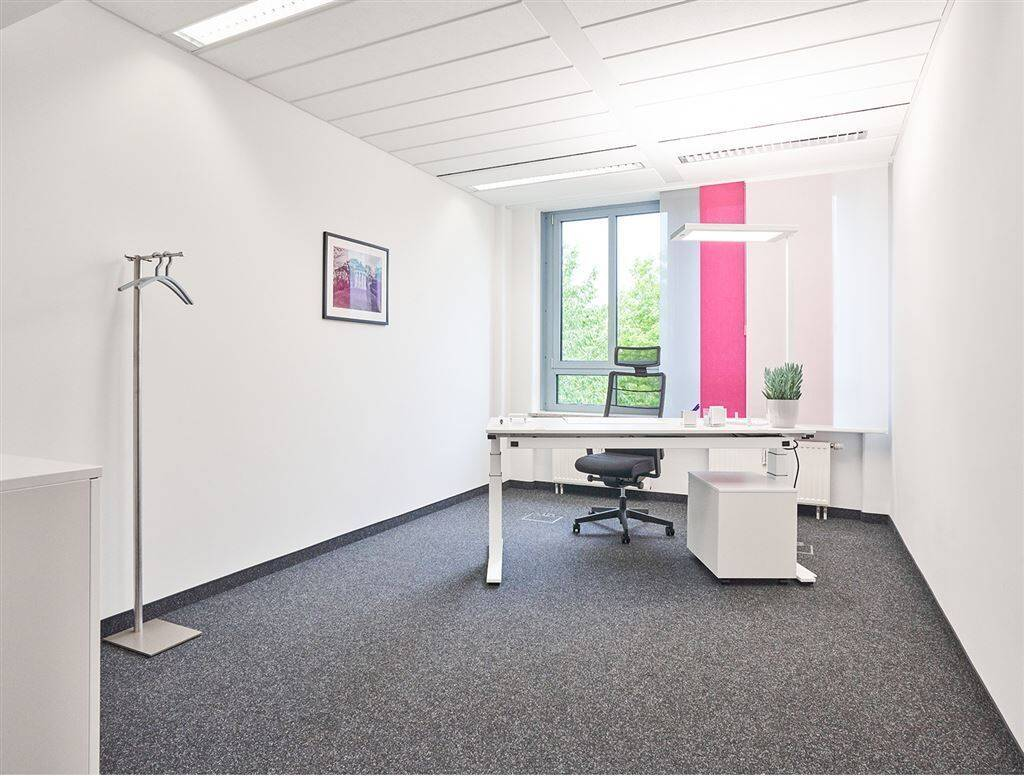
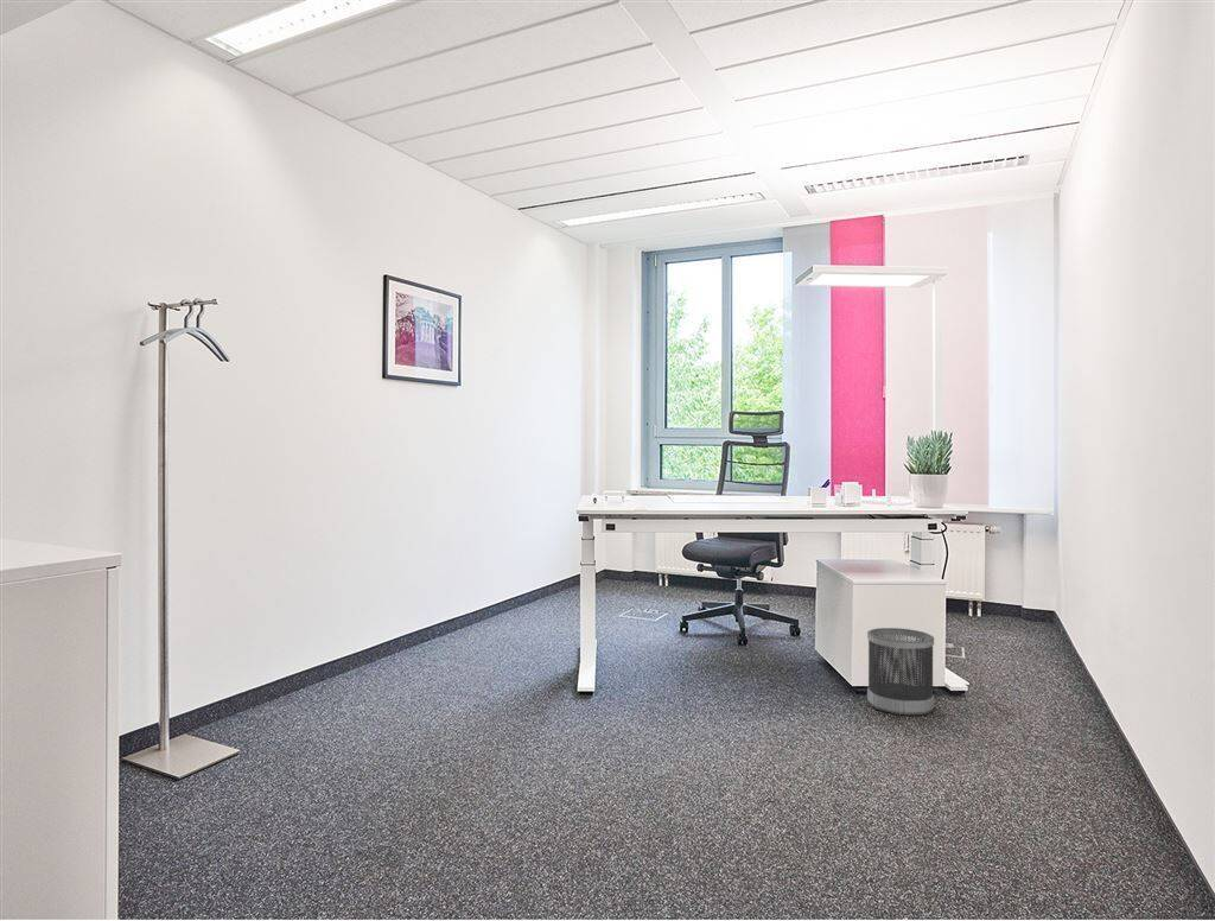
+ wastebasket [866,627,935,716]
